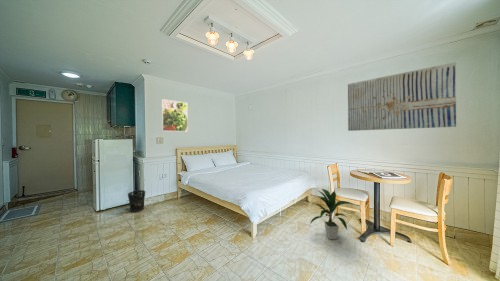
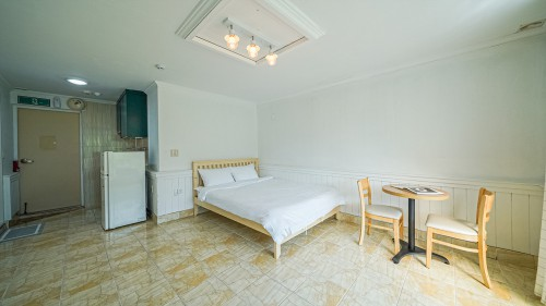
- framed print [161,98,189,132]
- wall art [347,61,457,132]
- wastebasket [127,189,146,213]
- indoor plant [309,188,354,240]
